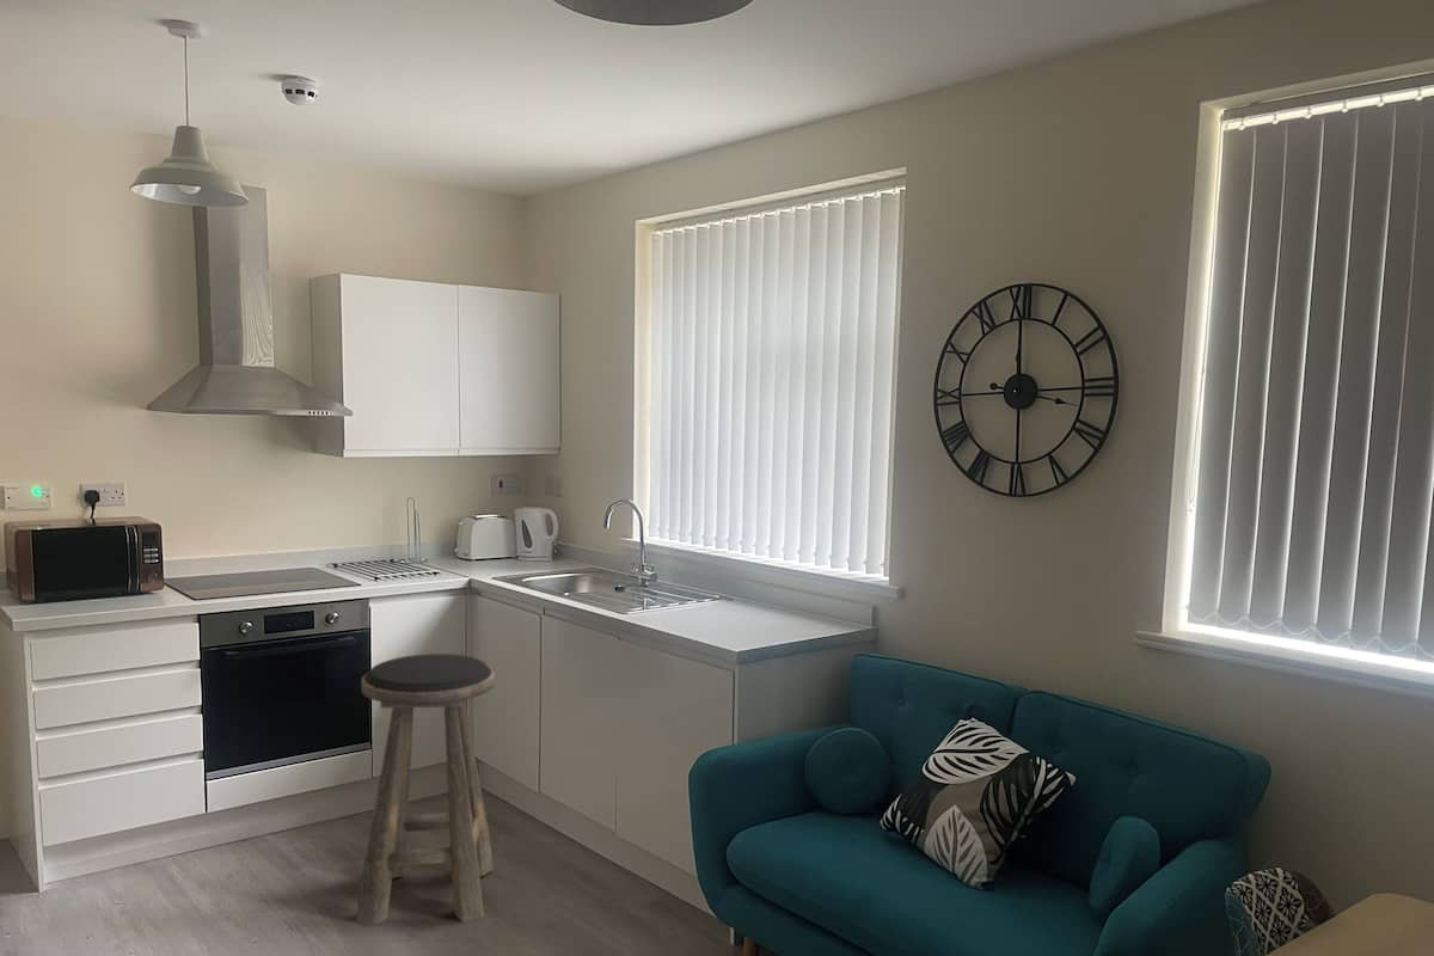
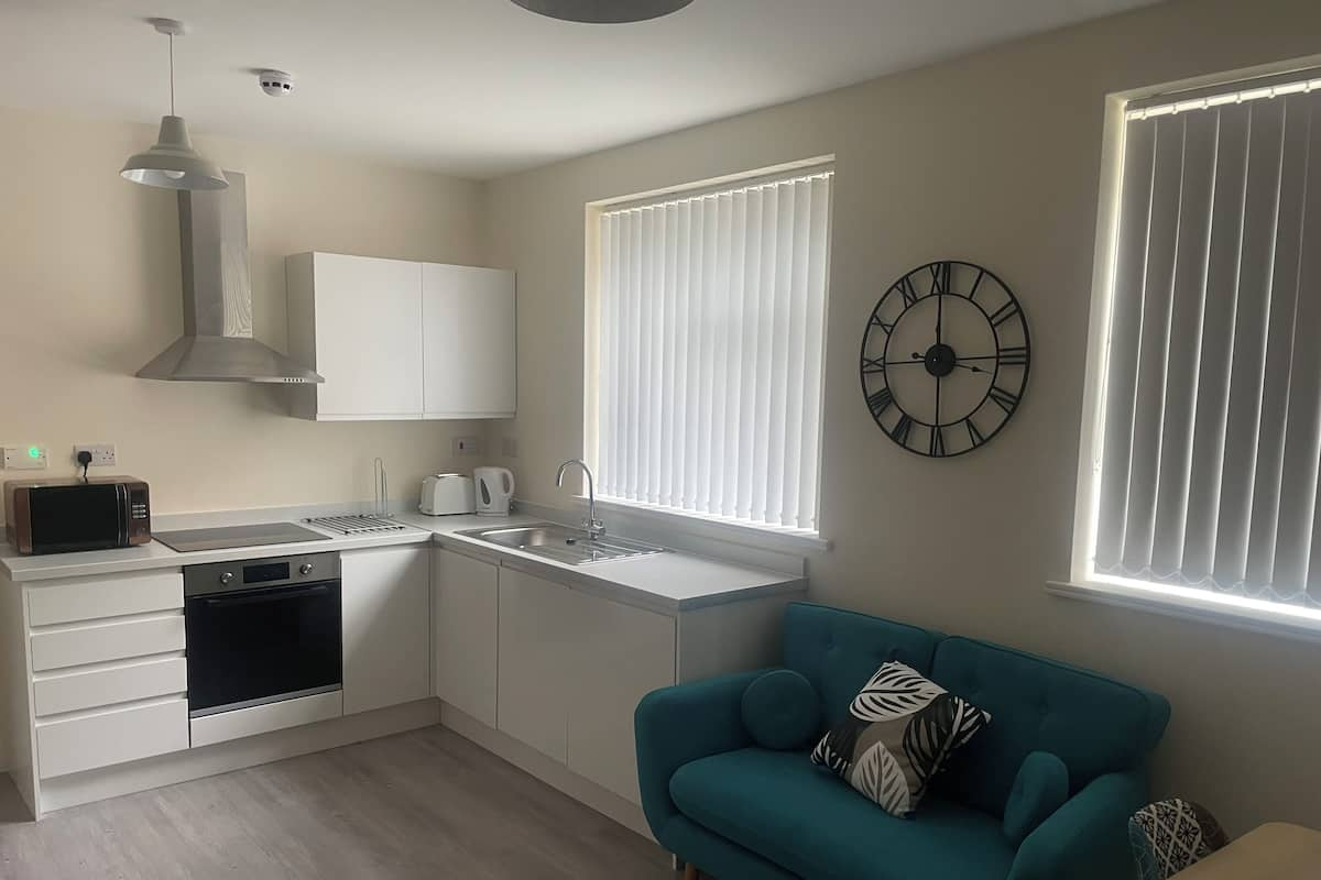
- stool [355,652,496,927]
